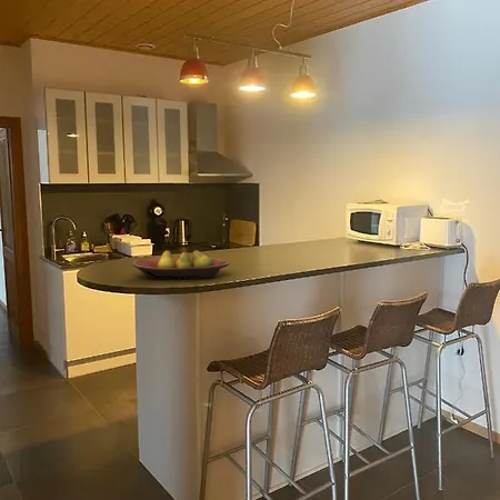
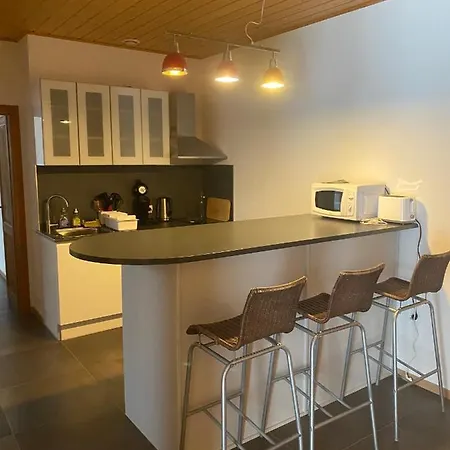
- fruit bowl [132,250,230,281]
